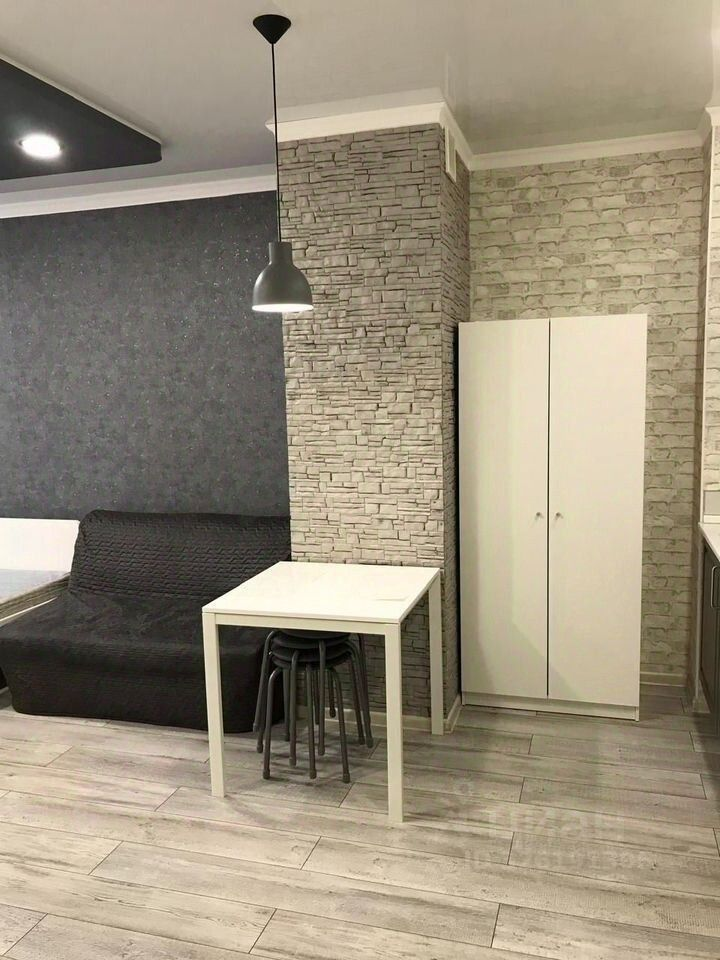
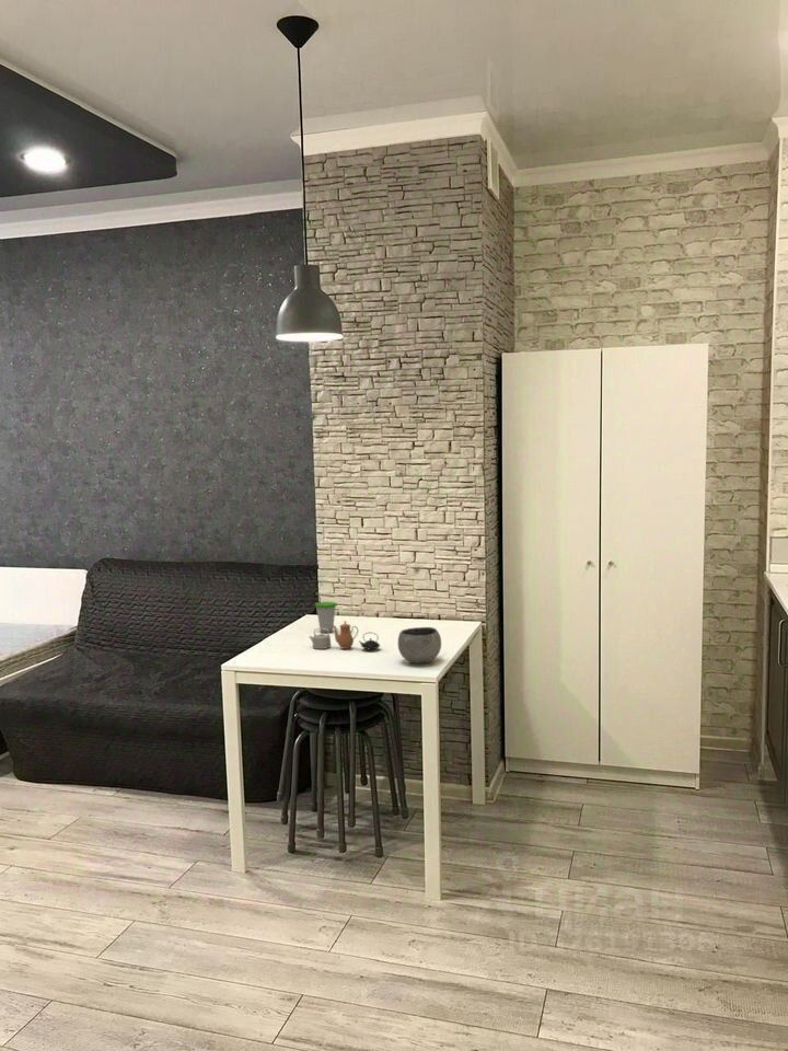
+ bowl [397,626,442,665]
+ cup [314,591,338,634]
+ teapot [308,620,381,650]
